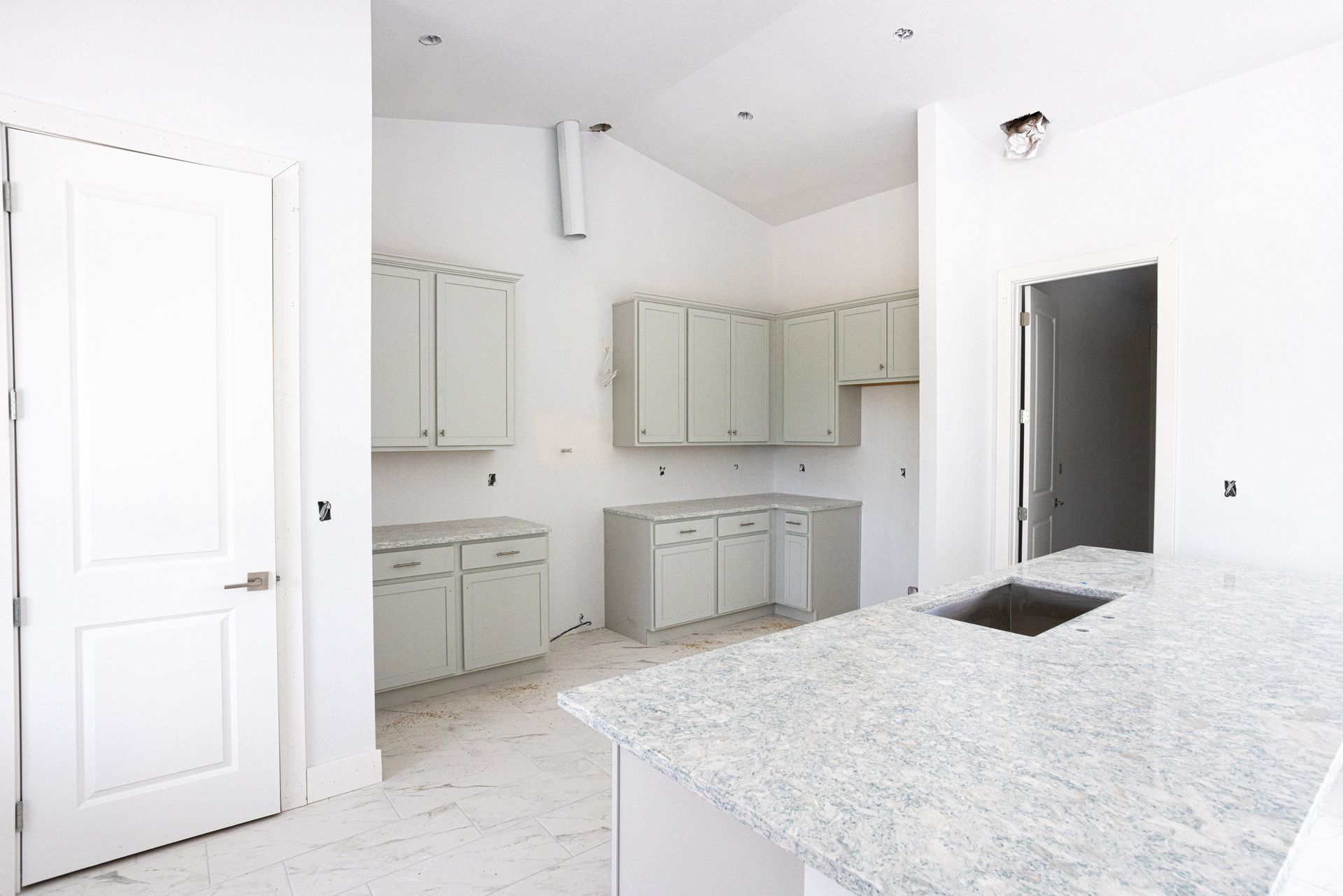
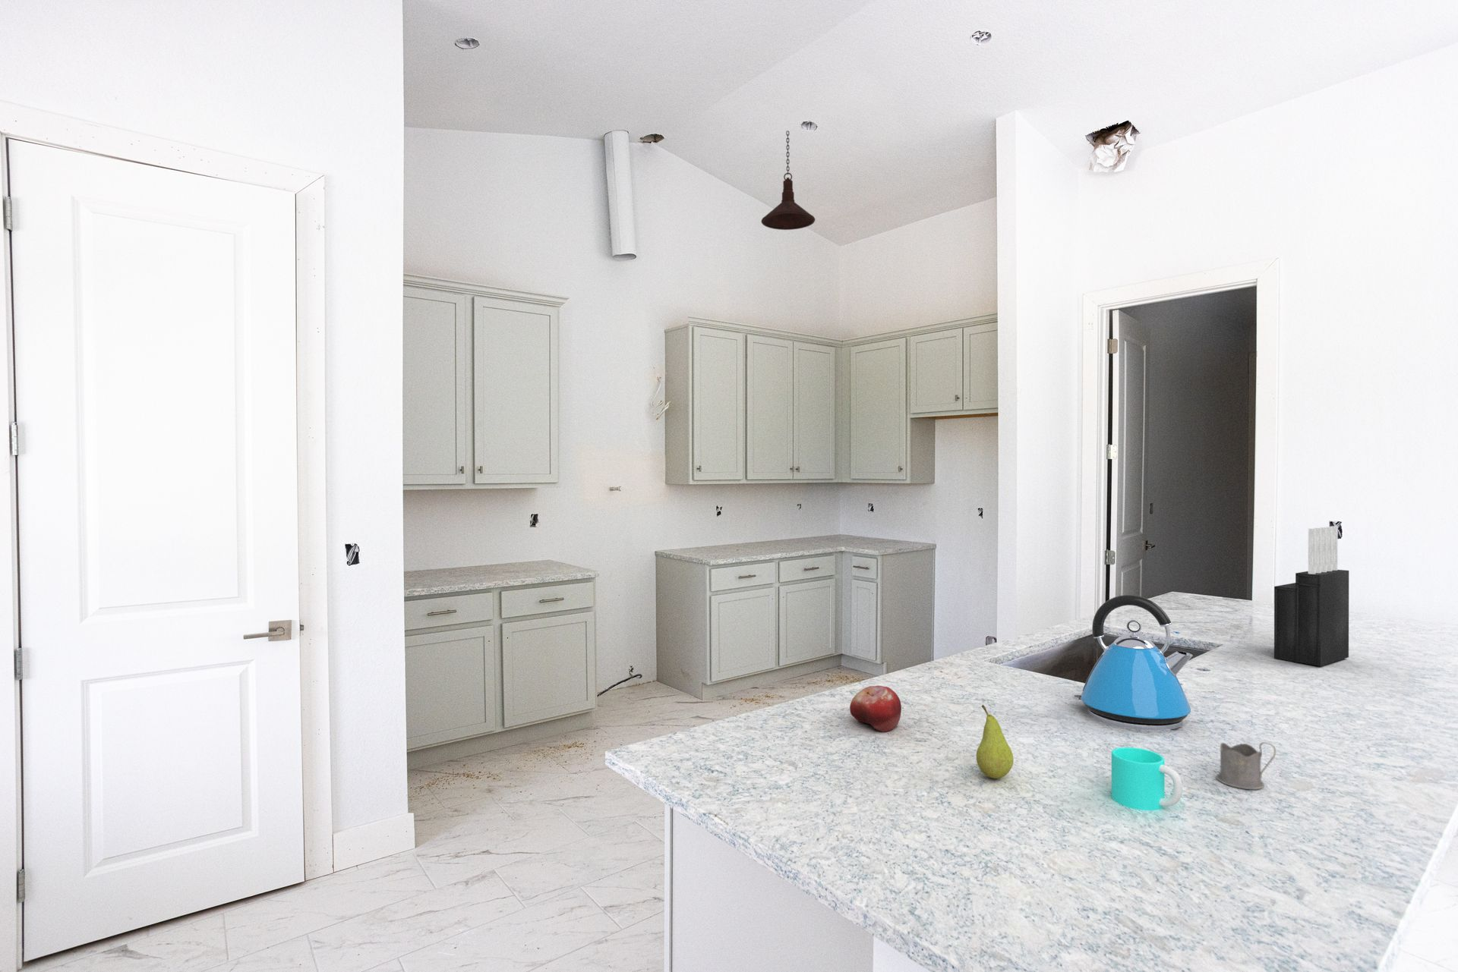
+ fruit [975,704,1015,779]
+ knife block [1273,526,1349,667]
+ fruit [849,686,902,733]
+ pendant light [760,130,815,231]
+ kettle [1072,594,1194,731]
+ tea glass holder [1216,741,1277,790]
+ cup [1111,746,1183,811]
